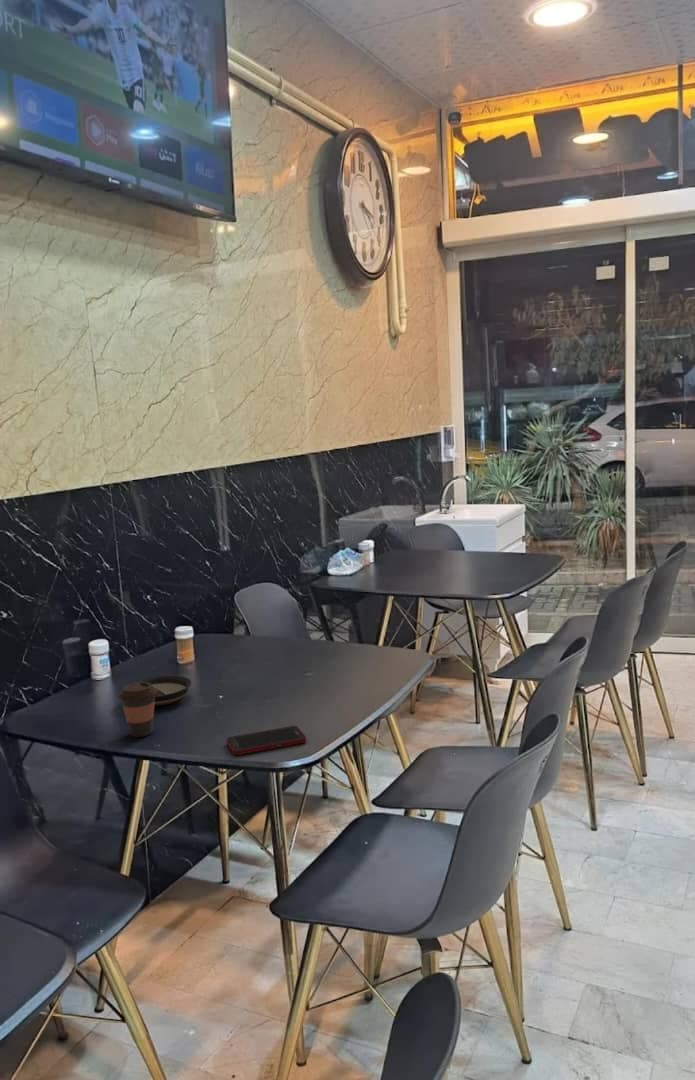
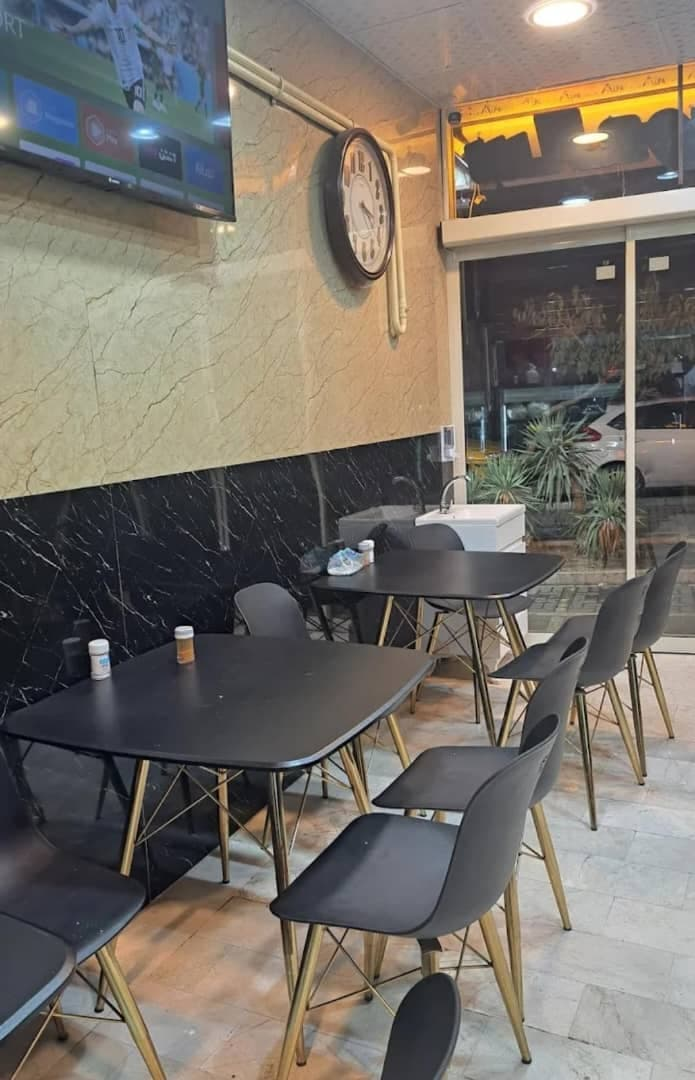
- saucer [133,674,193,706]
- coffee cup [117,682,157,738]
- cell phone [225,725,307,756]
